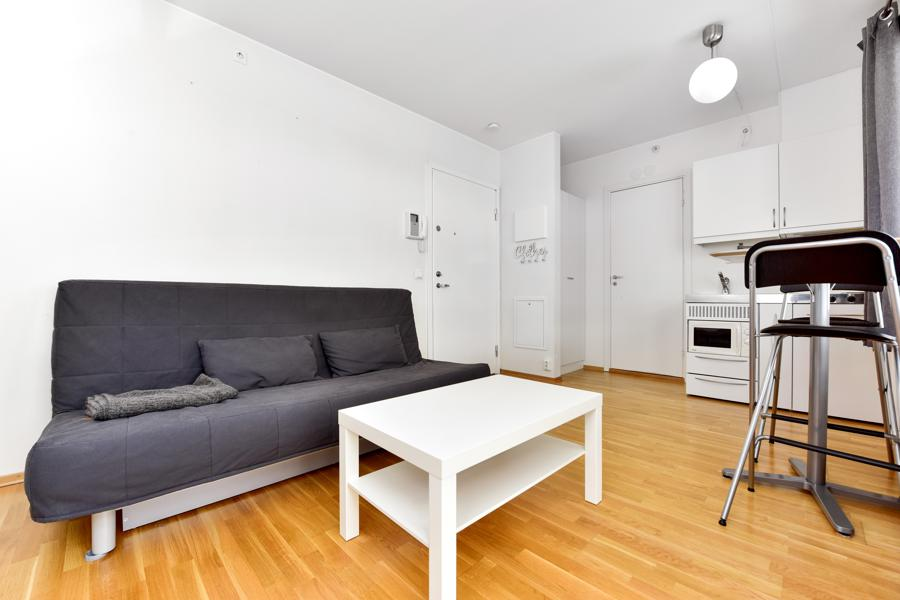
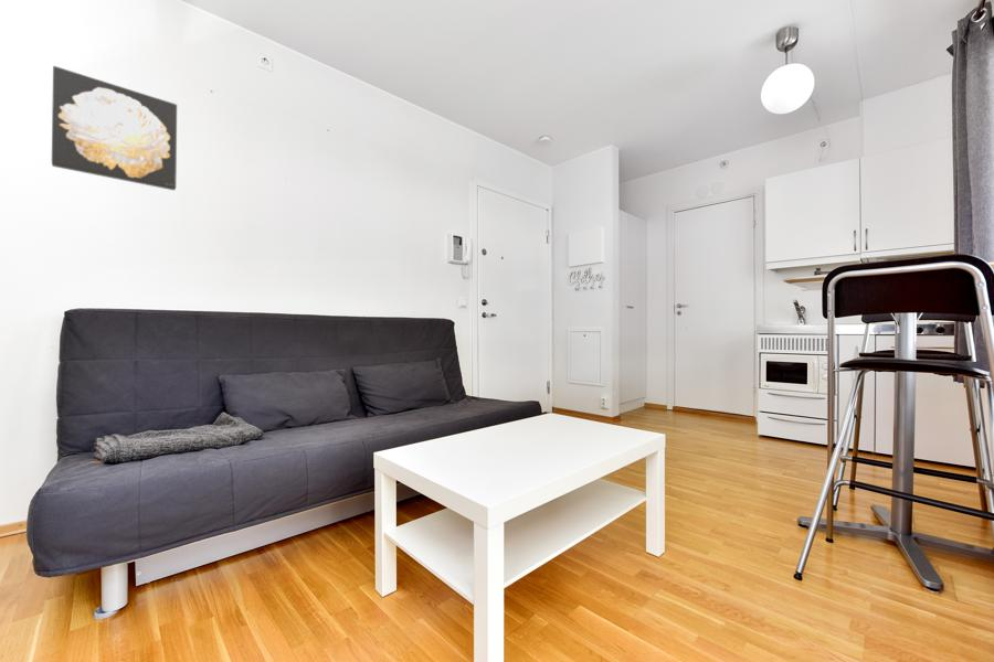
+ wall art [51,65,178,191]
